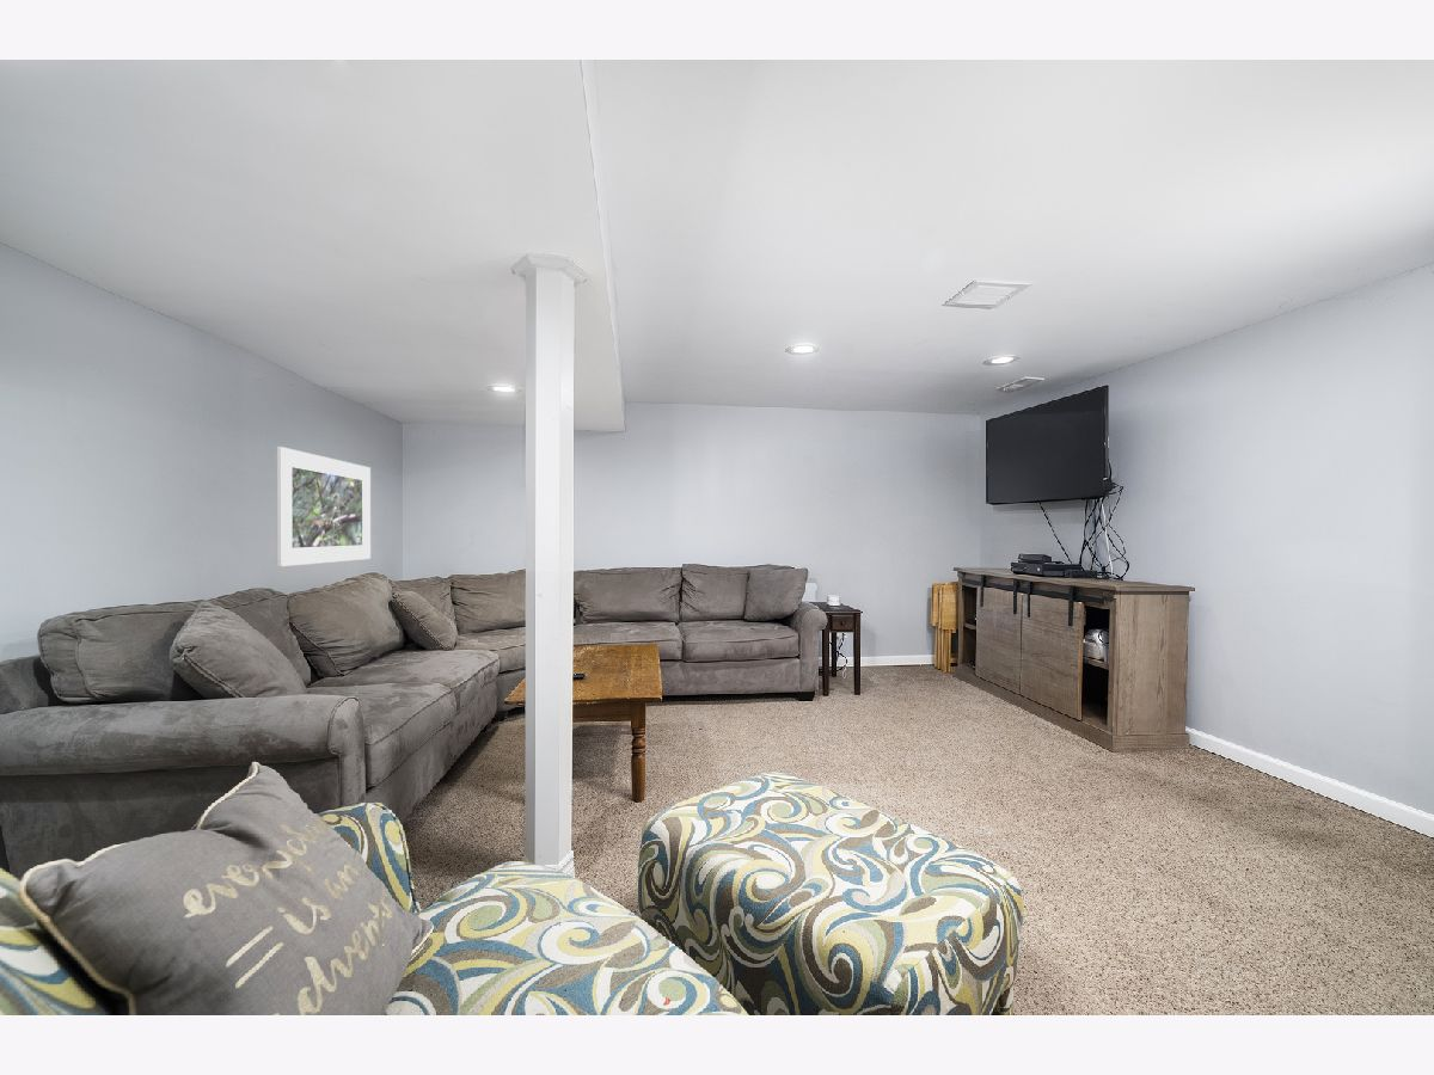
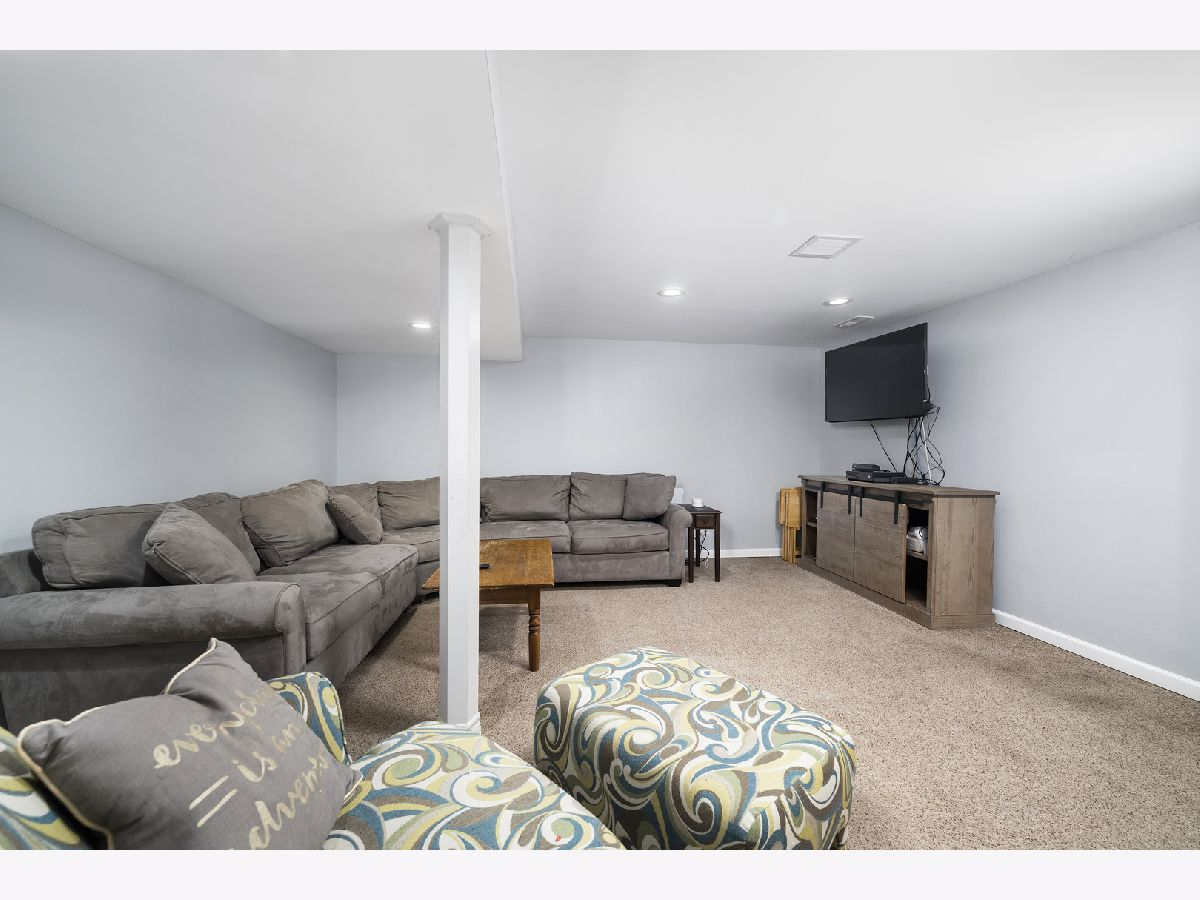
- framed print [276,446,372,567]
